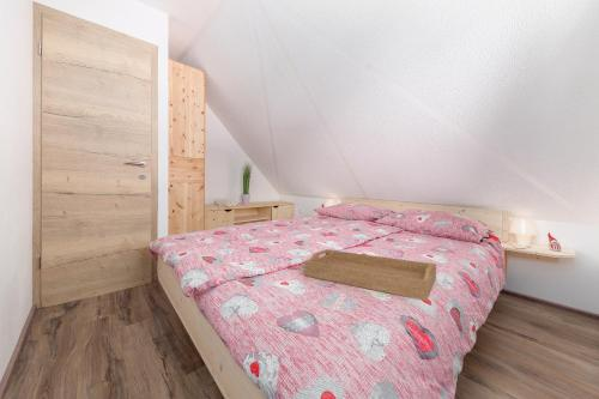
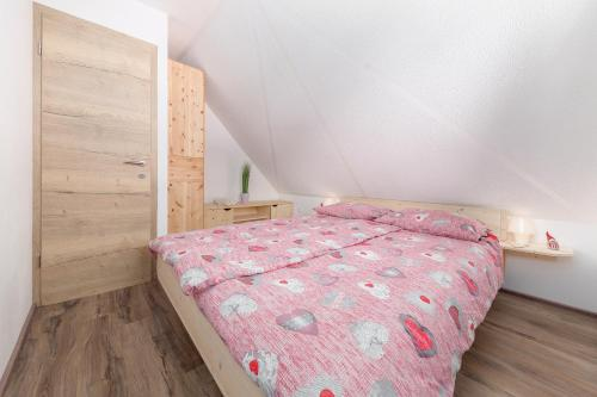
- serving tray [303,248,437,302]
